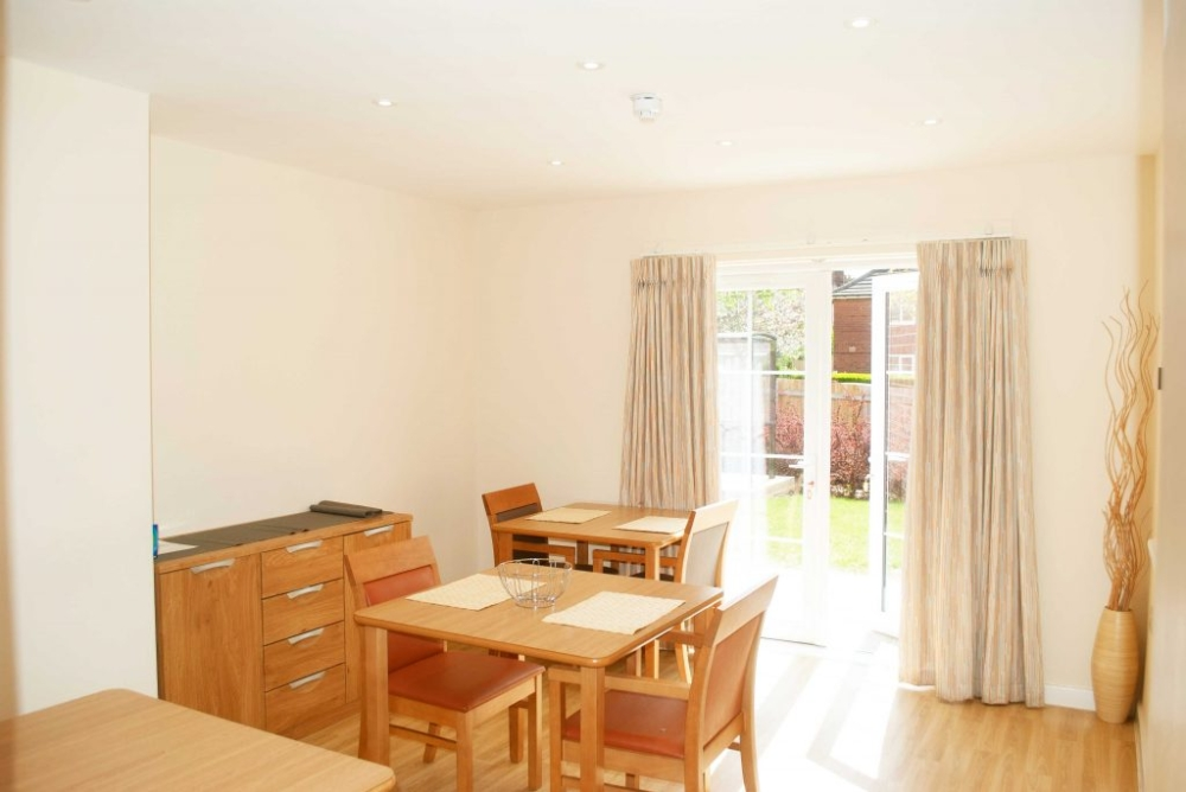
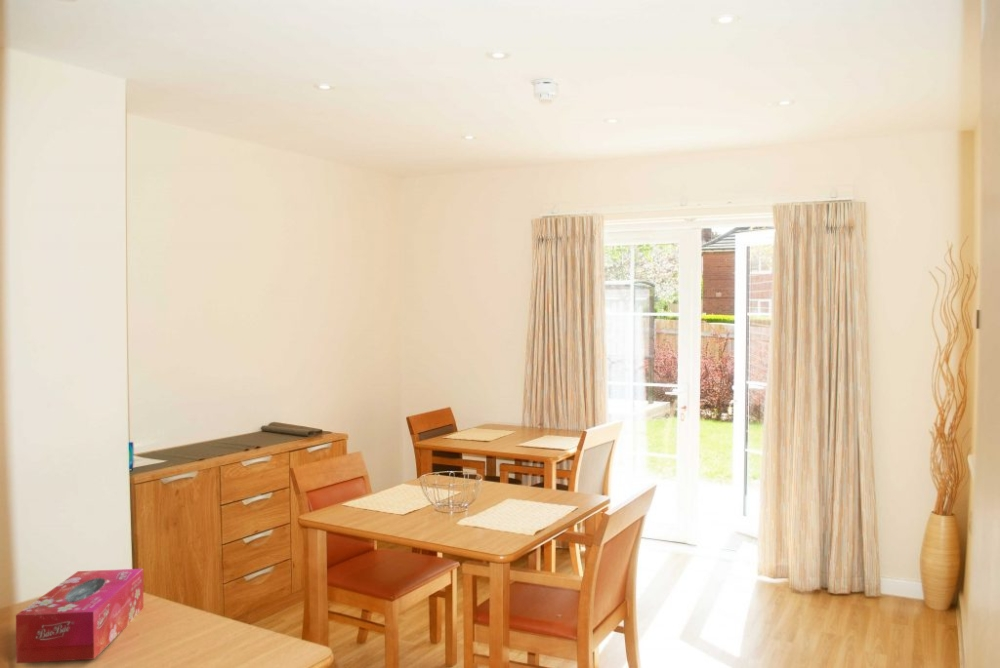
+ tissue box [15,568,144,664]
